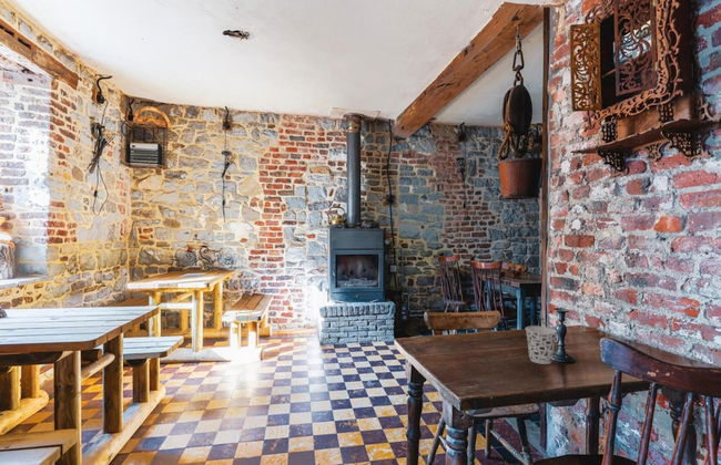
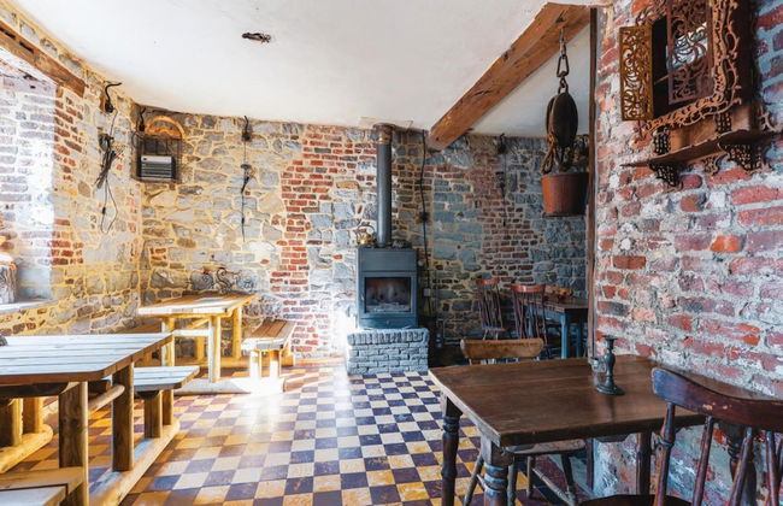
- cup [525,324,558,365]
